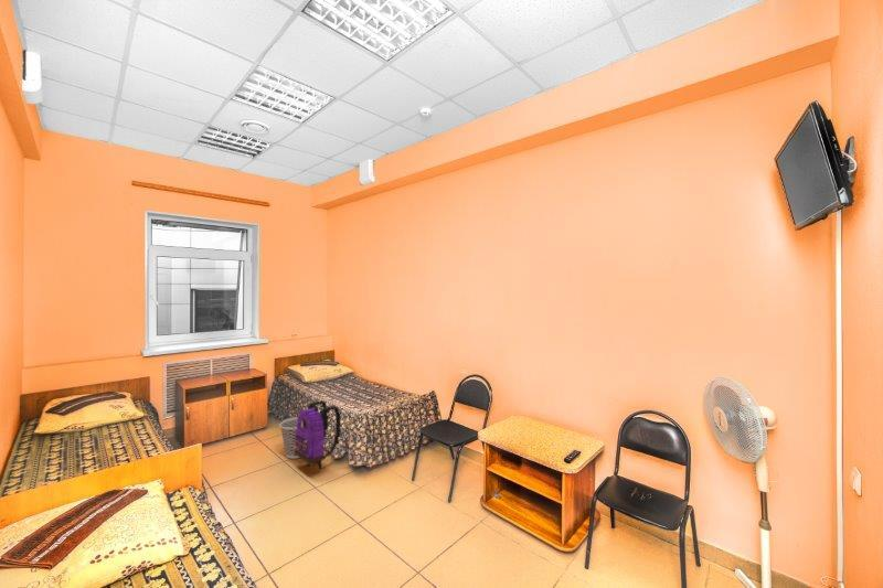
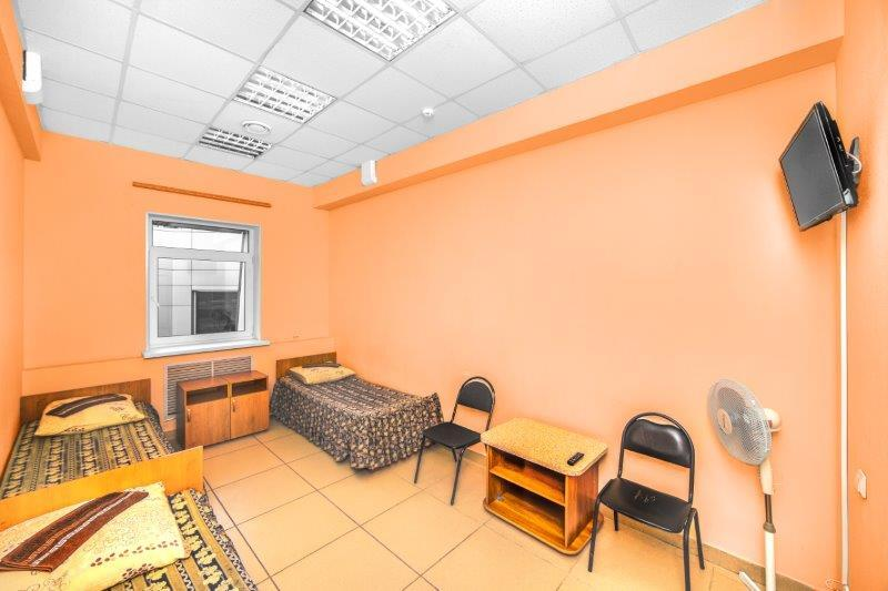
- wastebasket [278,416,300,460]
- backpack [295,399,342,470]
